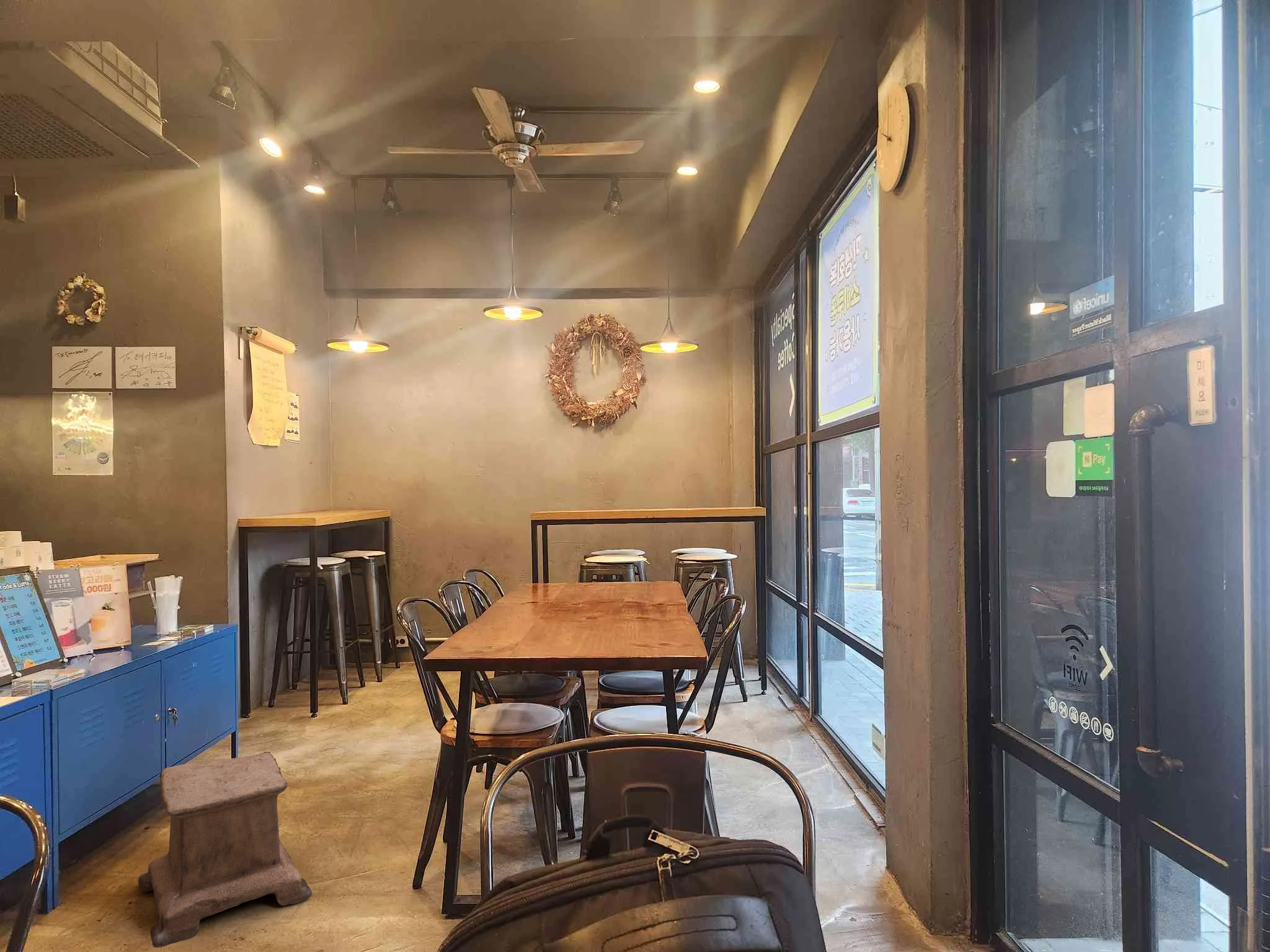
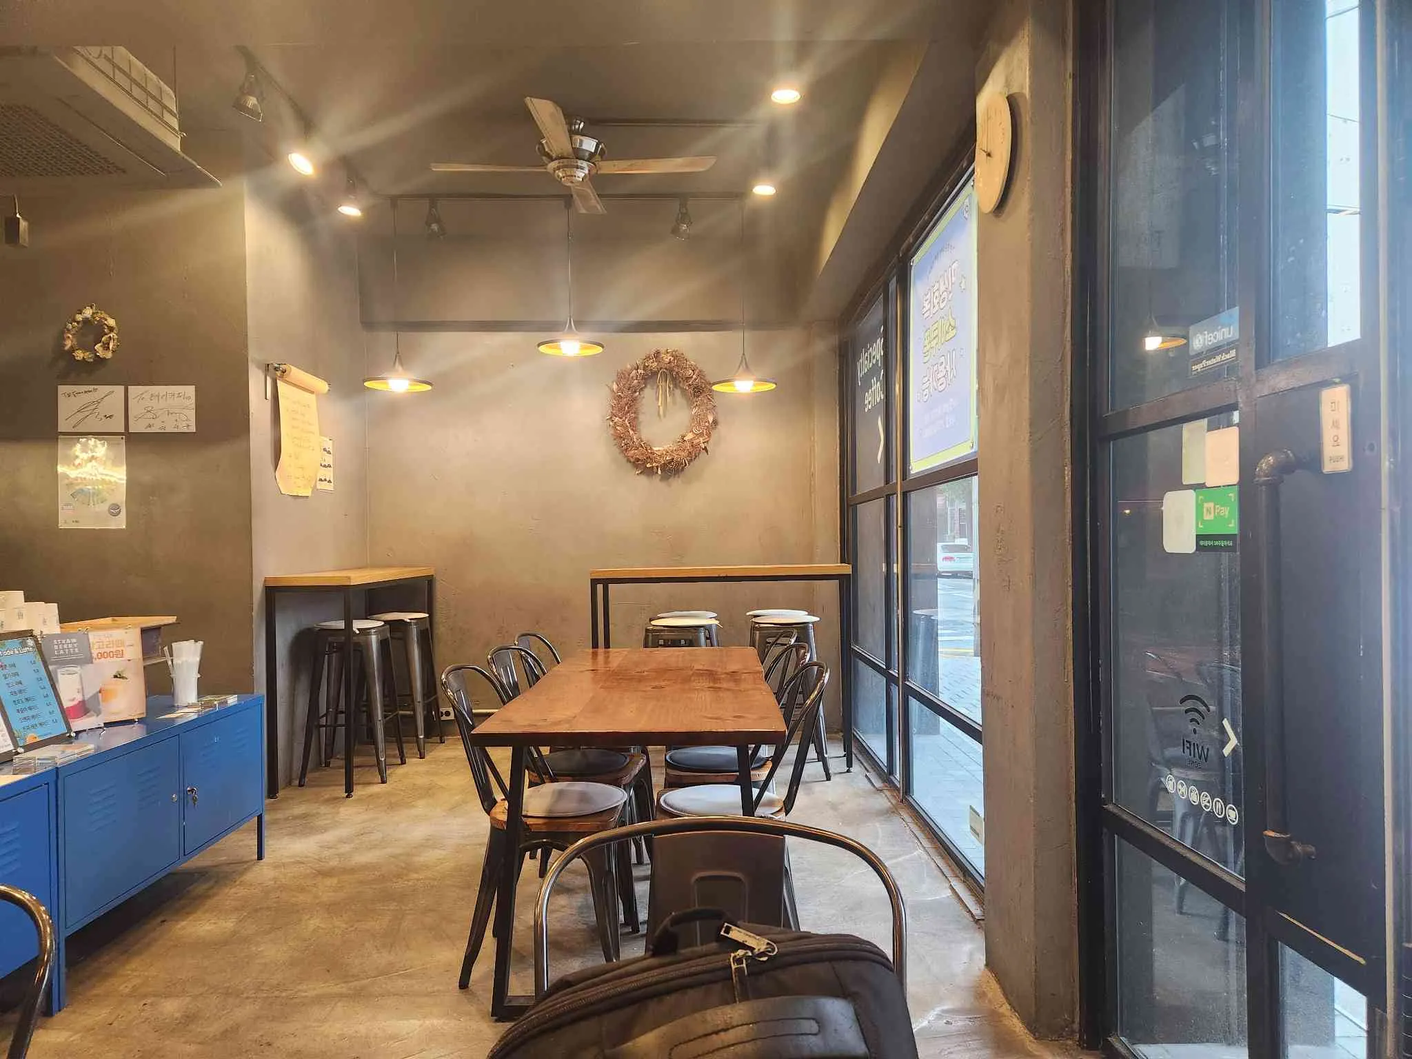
- stool [138,751,313,948]
